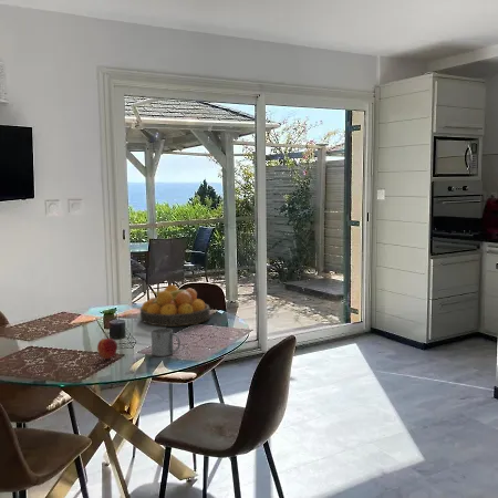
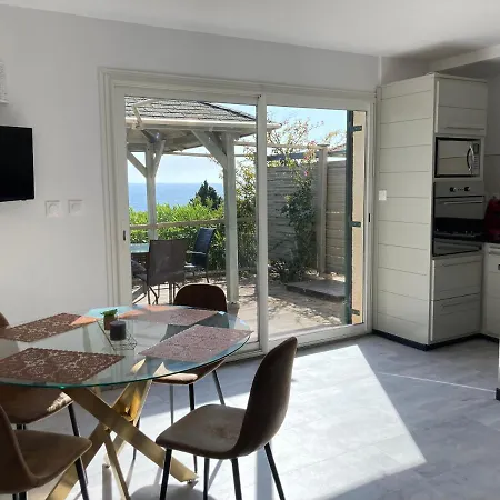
- fruit bowl [139,283,211,328]
- peach [96,338,118,360]
- mug [151,328,181,357]
